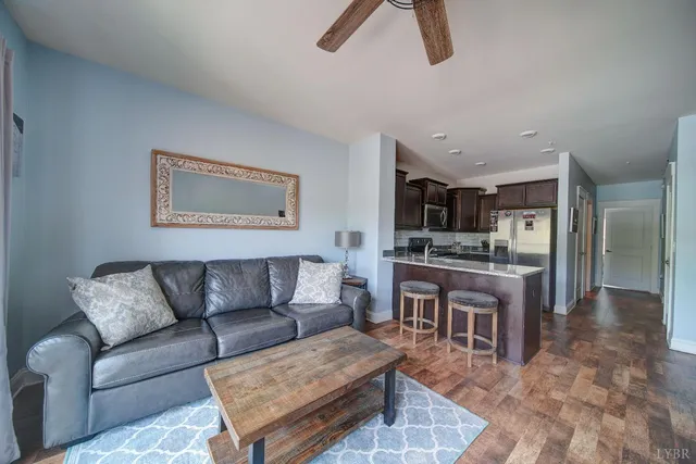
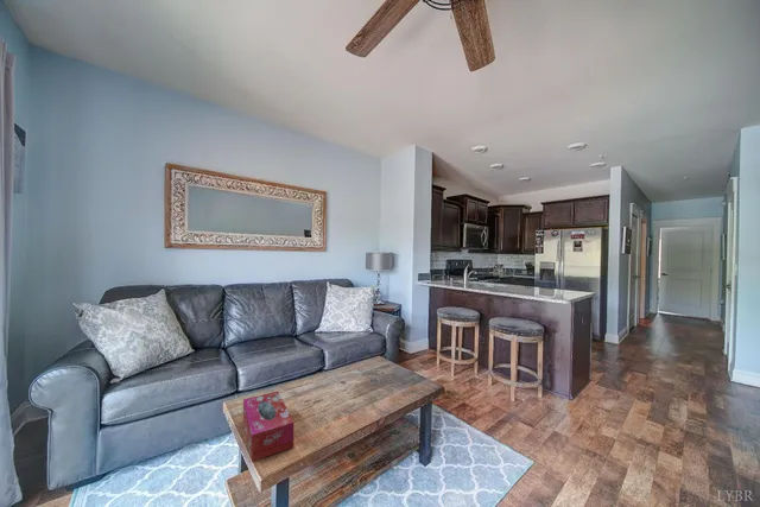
+ tissue box [242,391,294,463]
